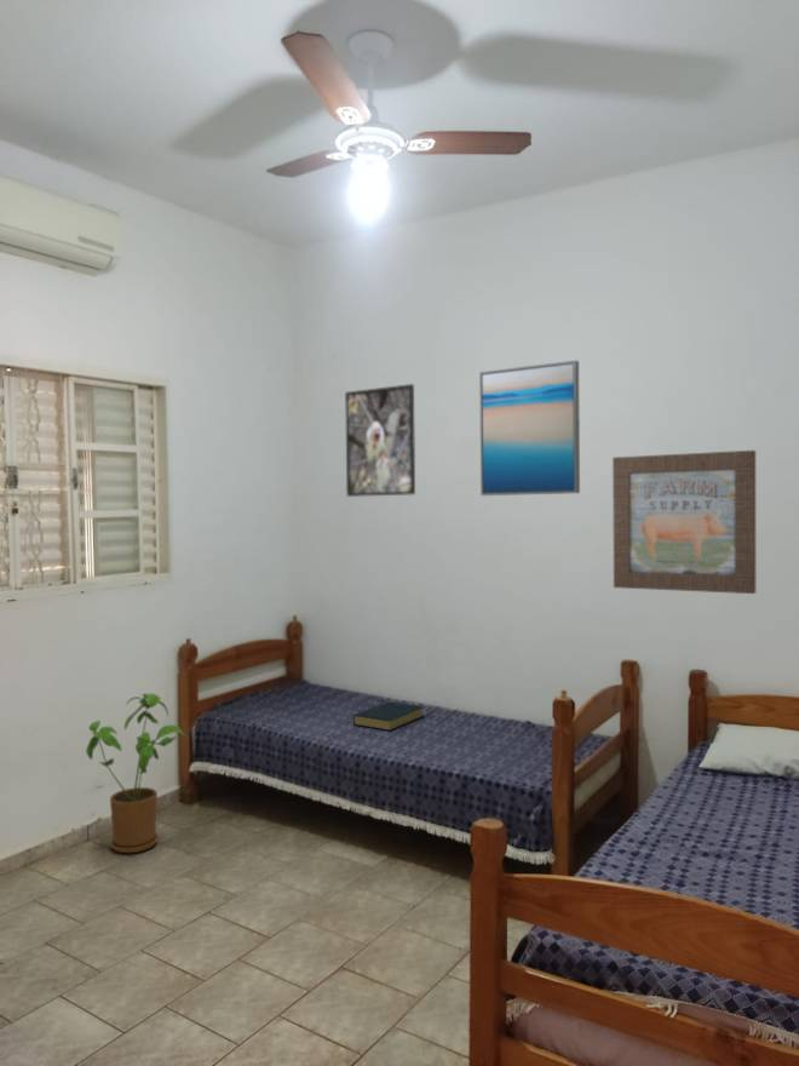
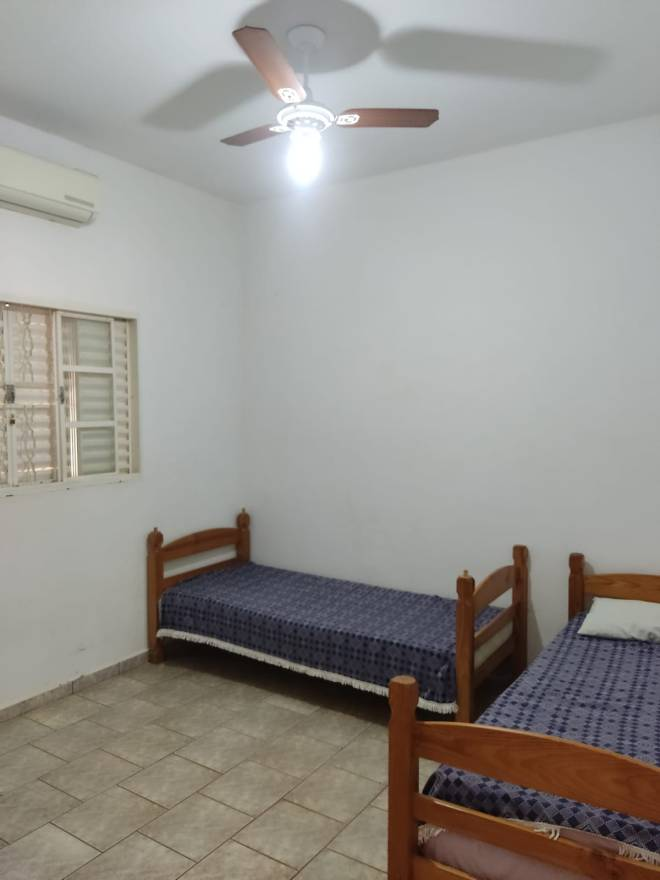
- house plant [85,692,188,854]
- hardback book [352,701,425,732]
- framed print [344,383,416,498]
- wall art [478,359,581,497]
- wall art [611,449,757,595]
